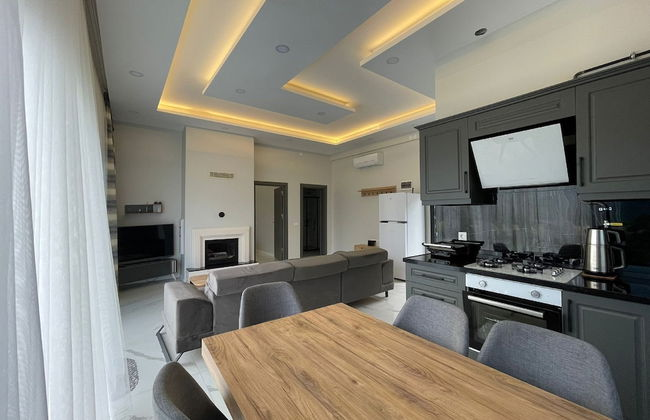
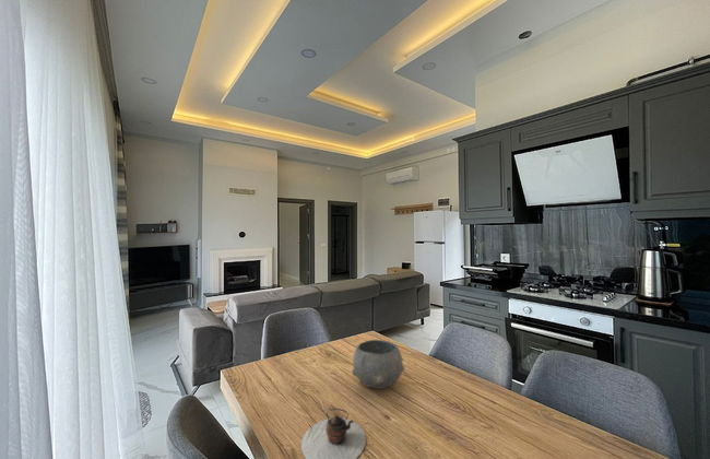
+ bowl [351,339,405,390]
+ teapot [300,408,367,459]
